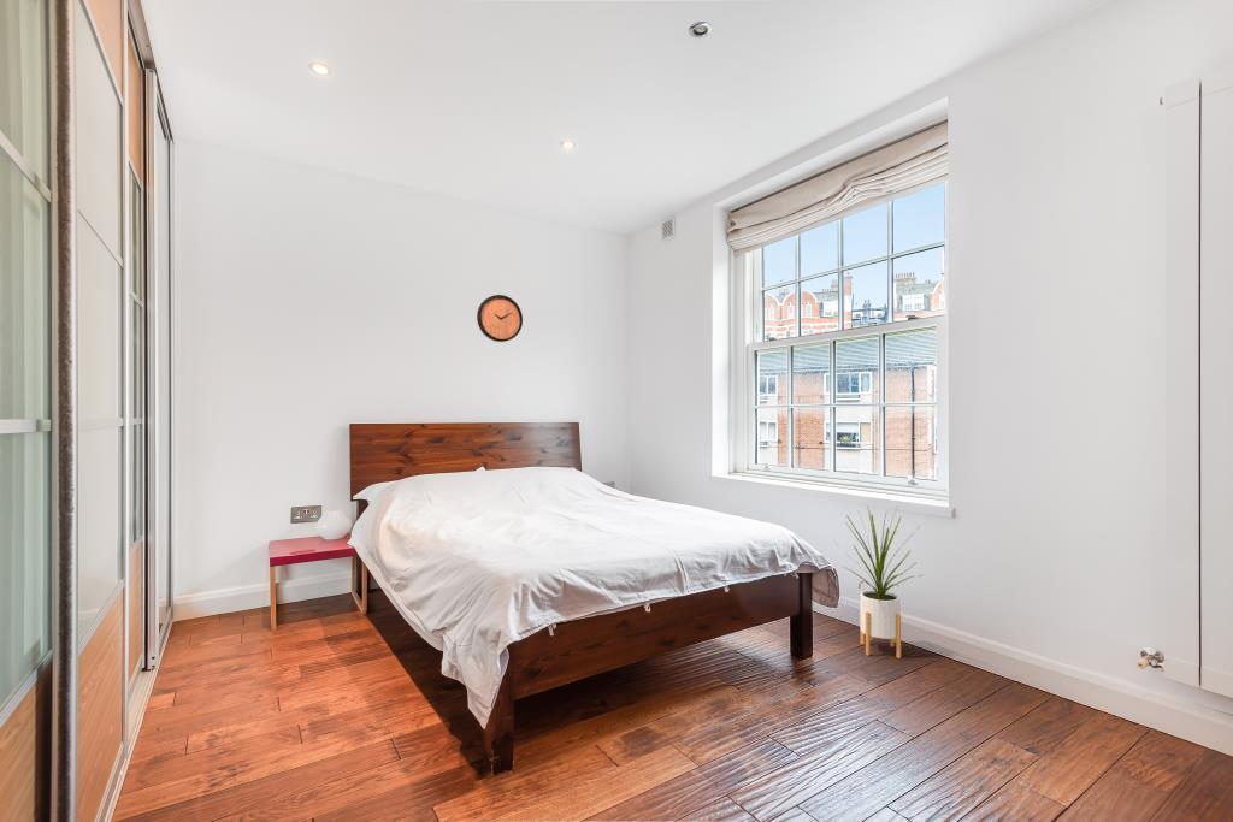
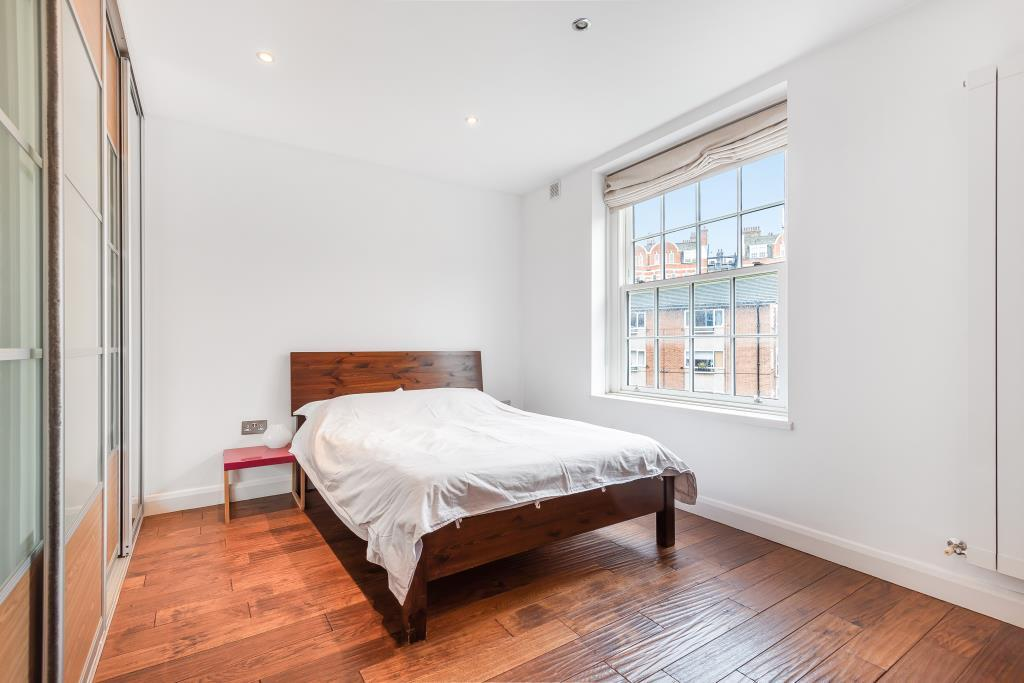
- clock [476,294,524,343]
- house plant [833,505,924,660]
